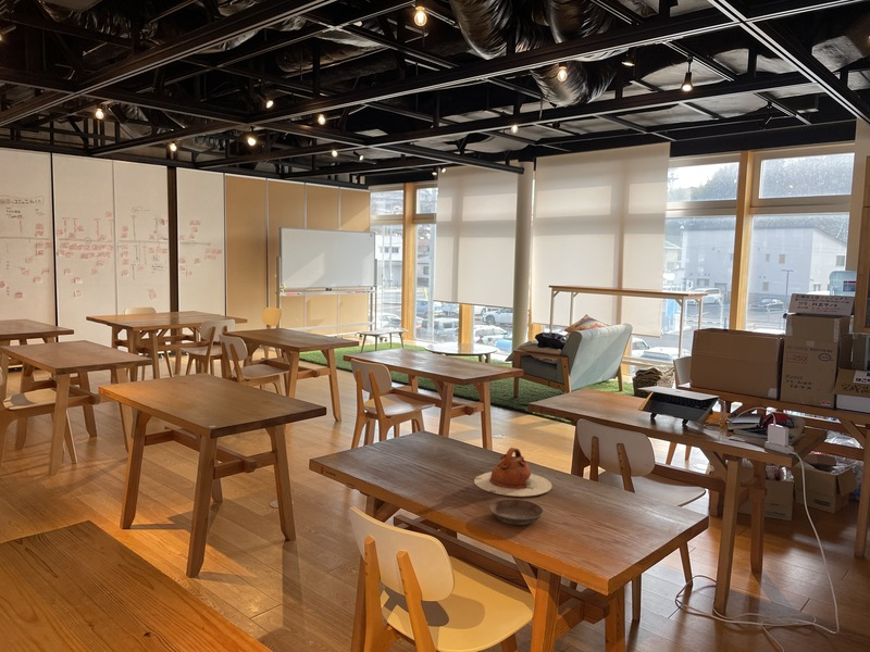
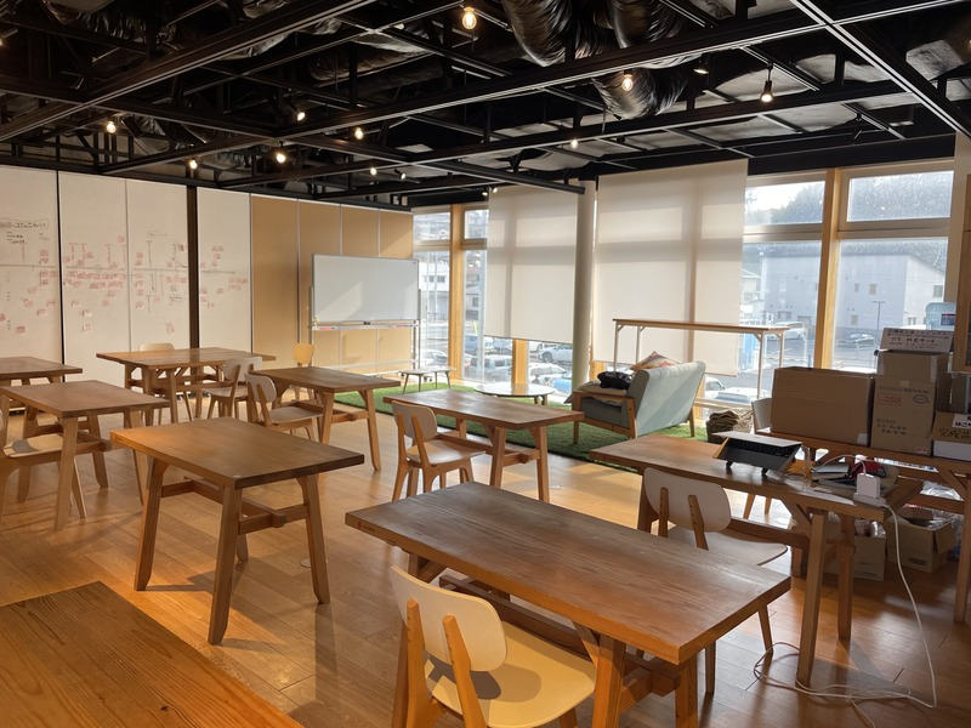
- saucer [488,499,545,526]
- teapot [473,447,554,498]
